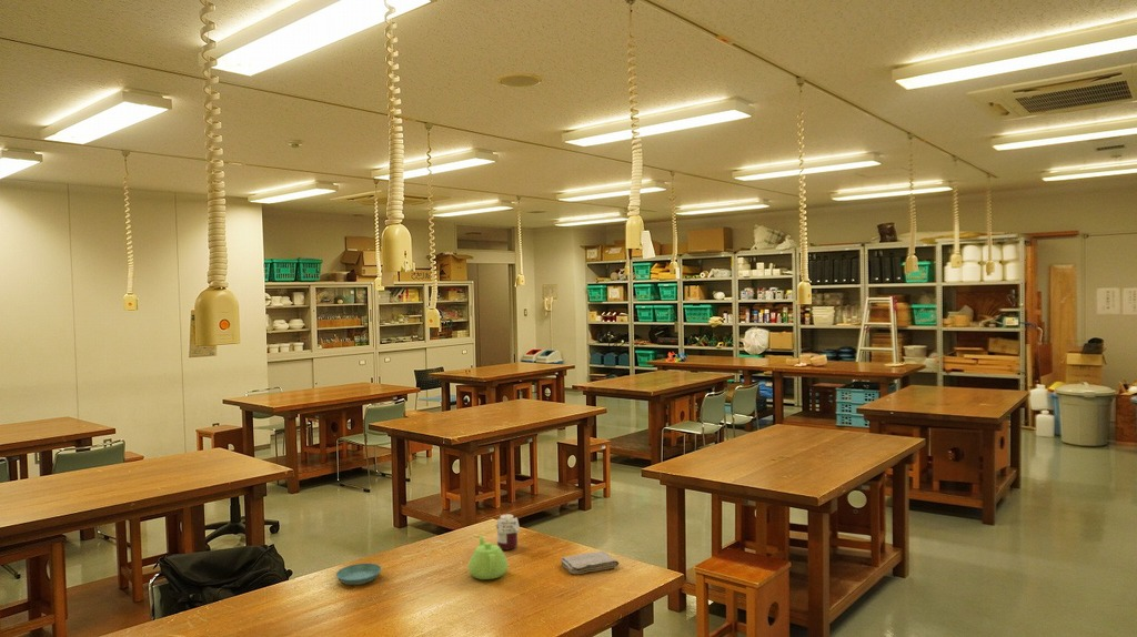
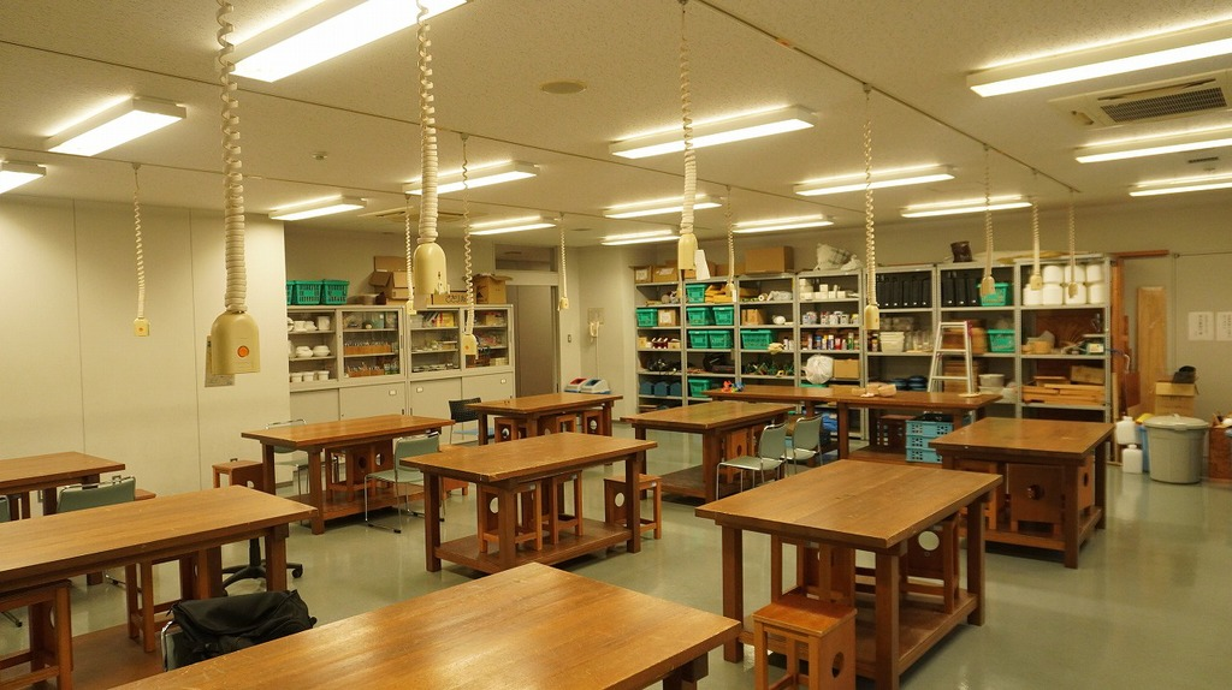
- saucer [334,563,383,586]
- teapot [467,534,509,580]
- jar [495,513,521,550]
- washcloth [560,550,620,575]
